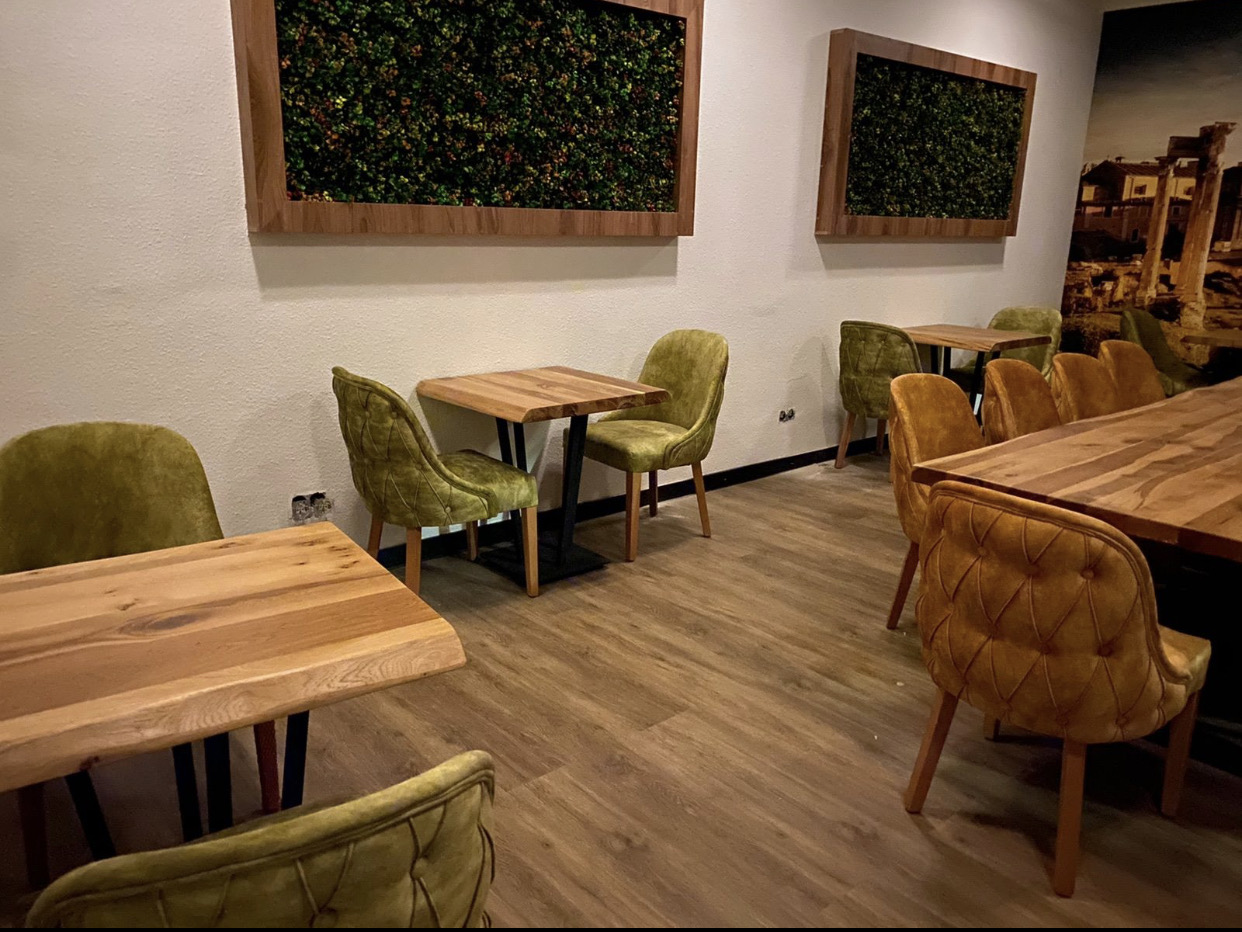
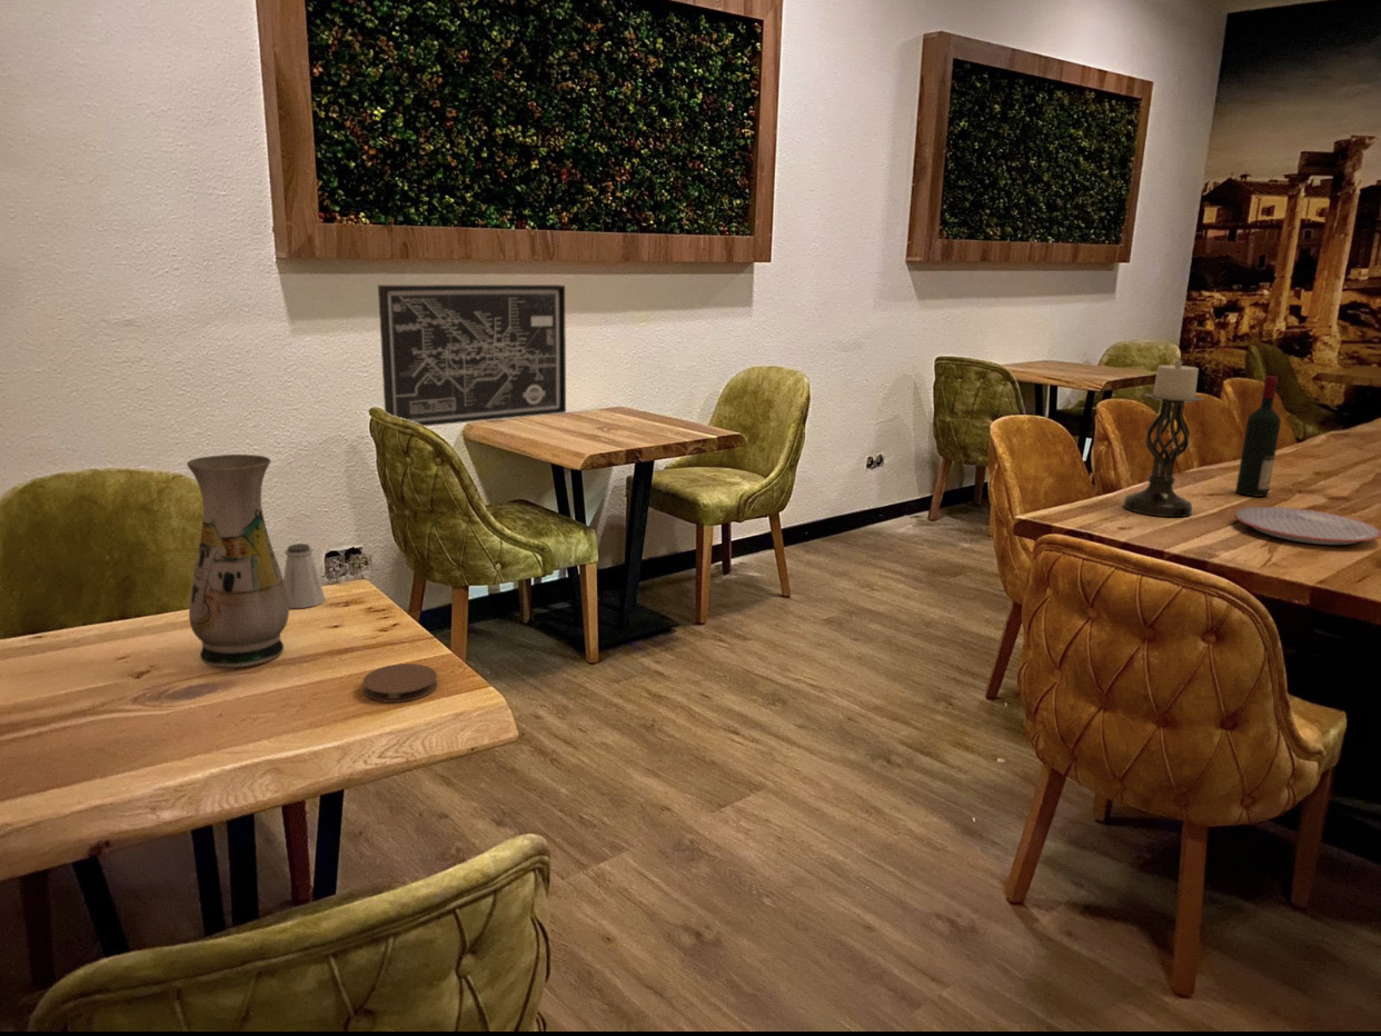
+ vase [186,454,290,668]
+ alcohol [1234,375,1282,498]
+ saltshaker [282,542,326,609]
+ candle holder [1122,360,1205,518]
+ coaster [362,663,438,704]
+ plate [1233,506,1381,546]
+ wall art [377,283,567,427]
